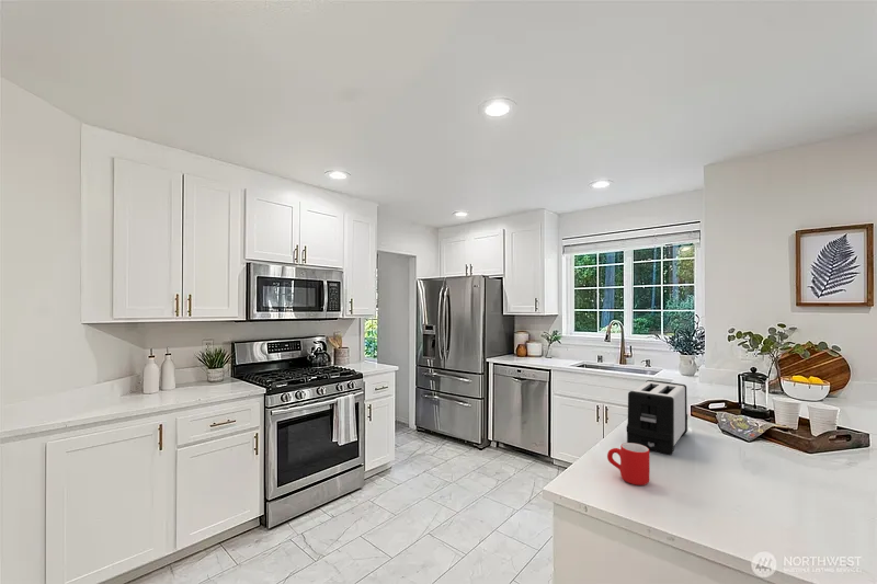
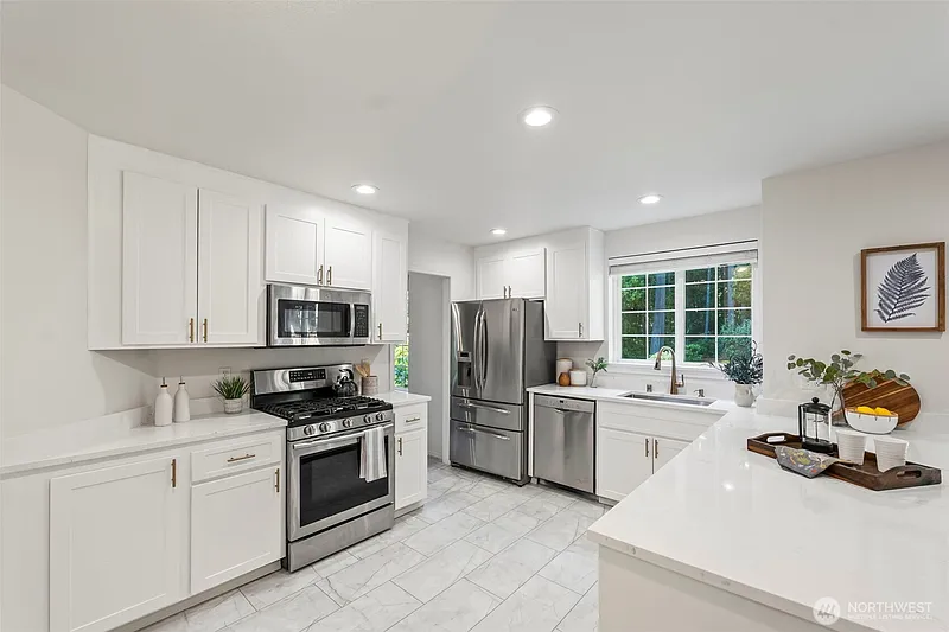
- toaster [626,379,688,456]
- mug [606,442,650,486]
